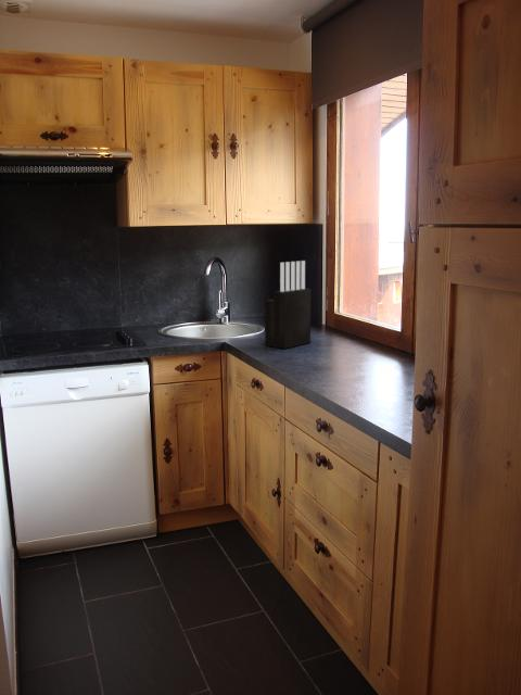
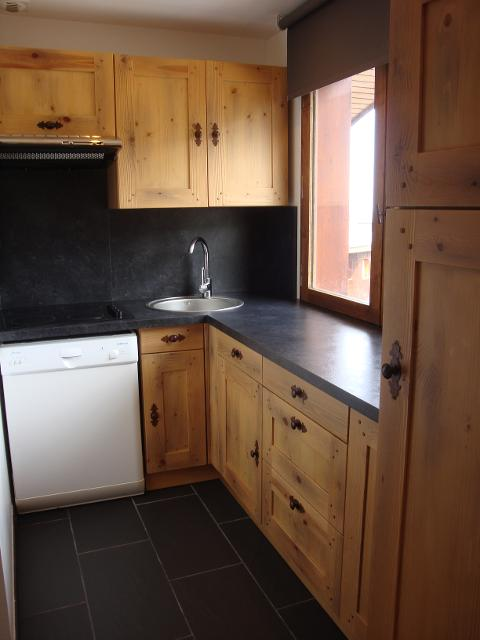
- knife block [264,260,312,350]
